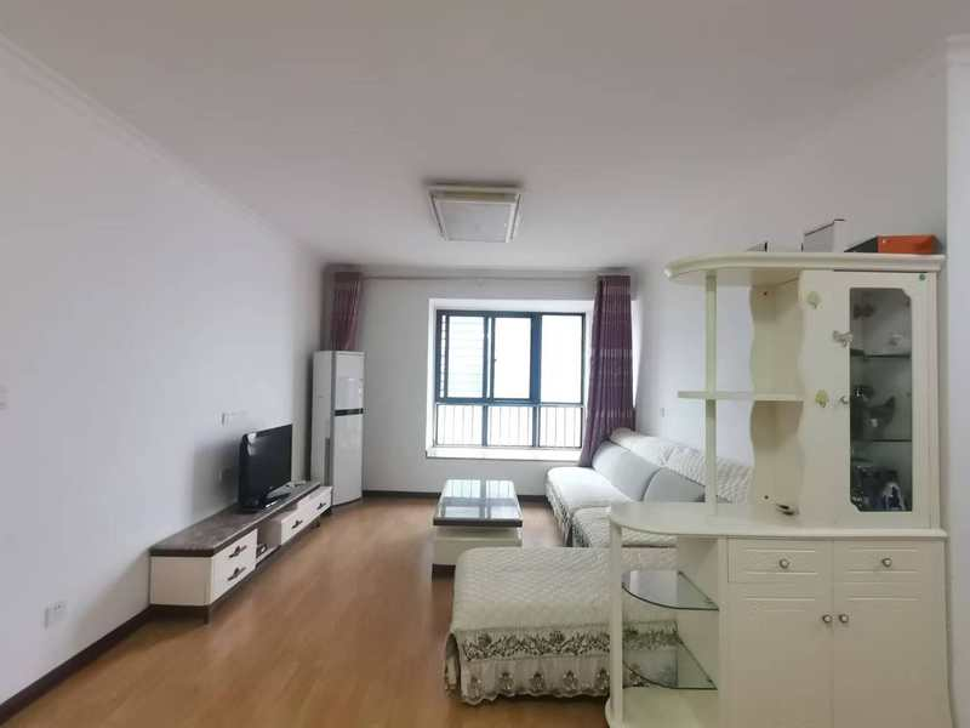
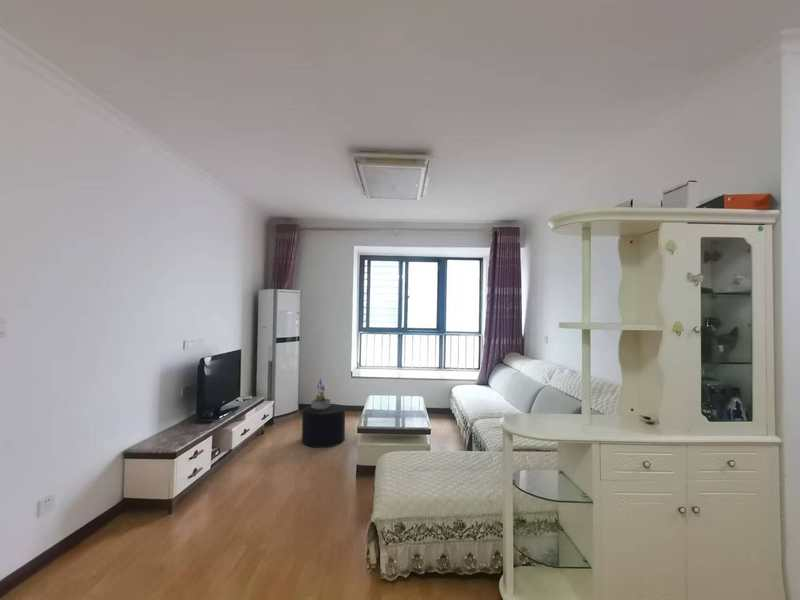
+ potted plant [310,375,331,410]
+ stool [301,403,346,449]
